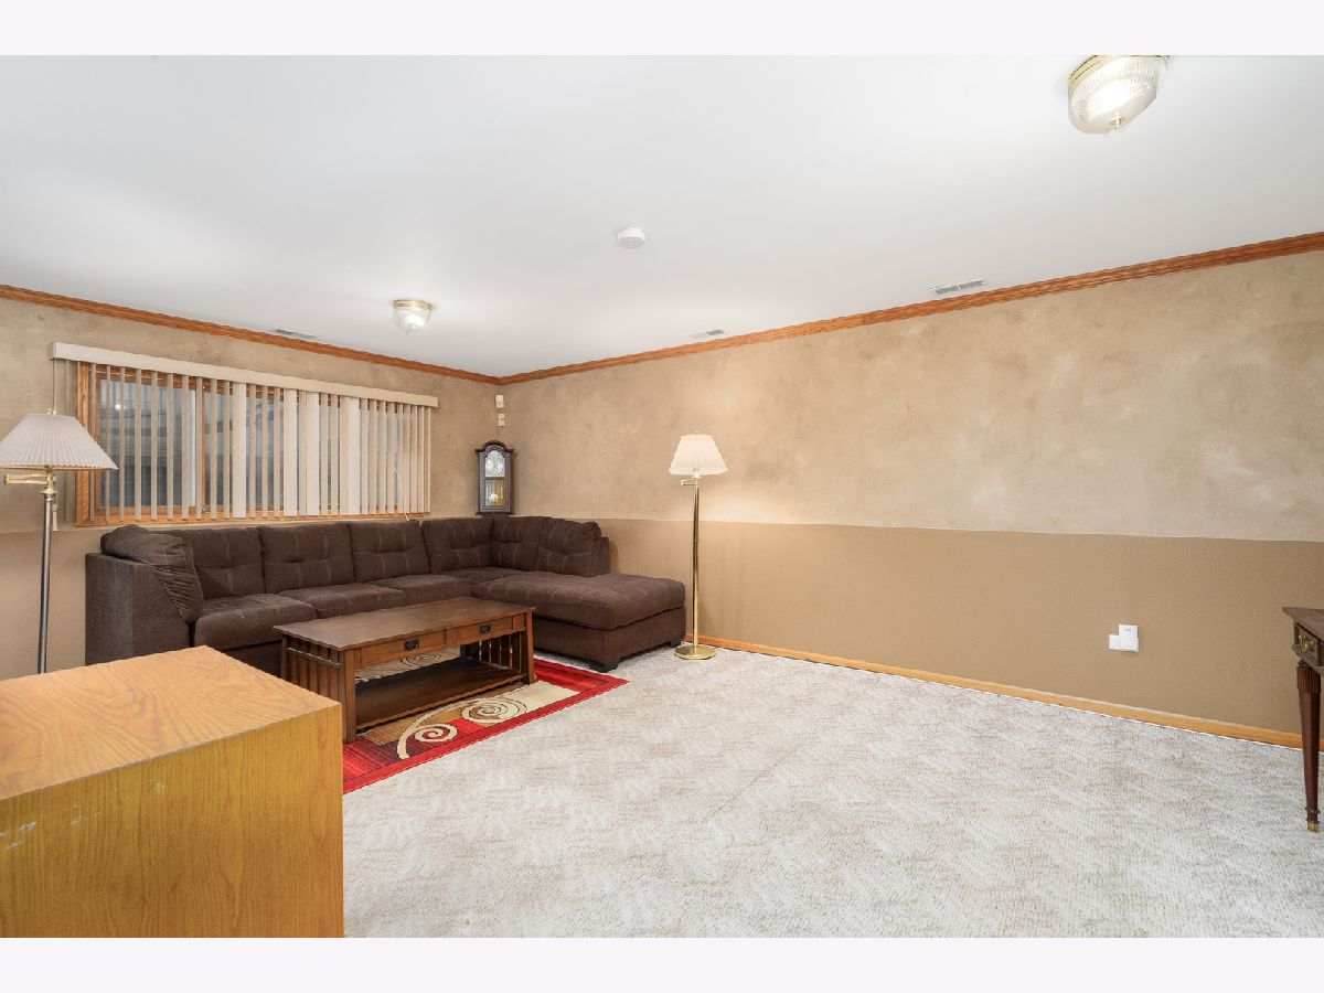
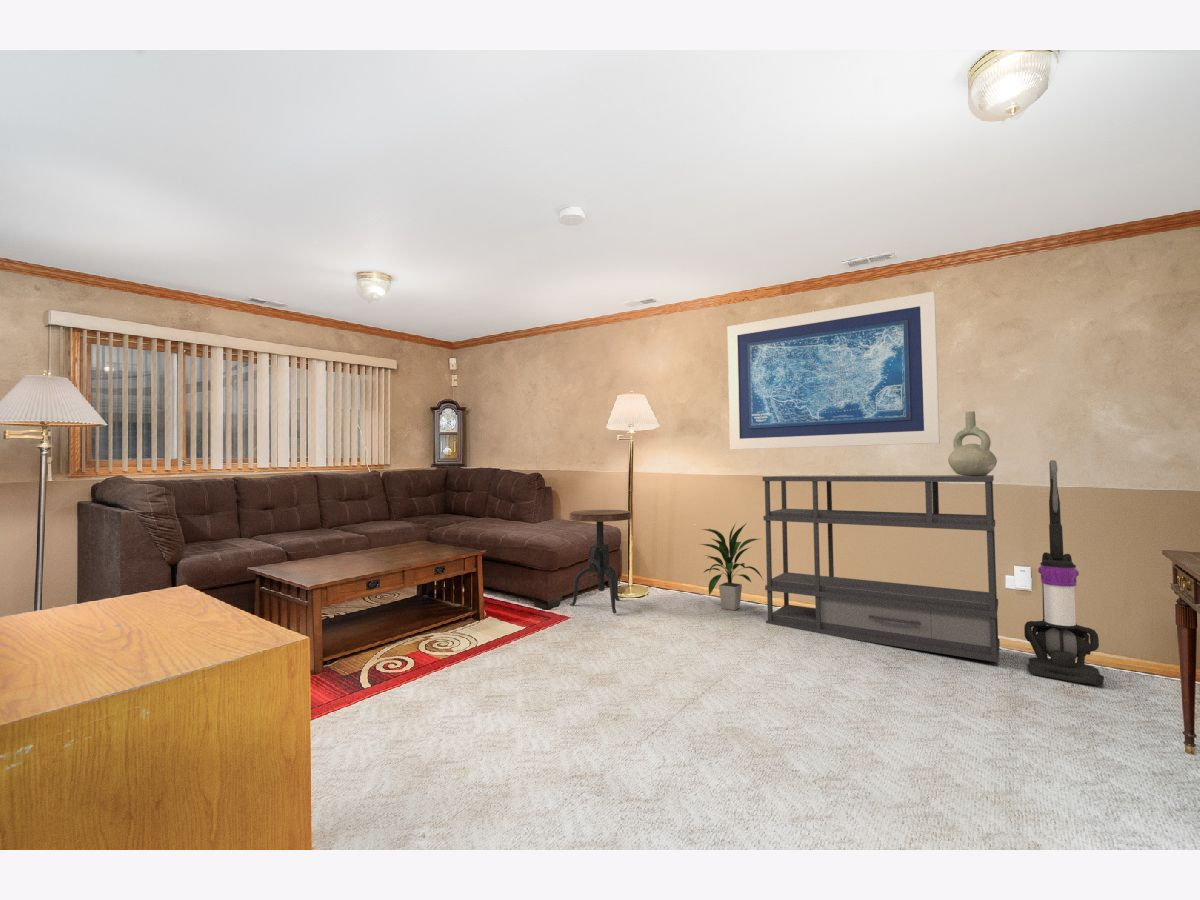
+ indoor plant [699,522,764,611]
+ wall art [727,291,941,451]
+ bookshelf [762,474,1001,663]
+ vacuum cleaner [1023,459,1105,687]
+ side table [569,509,632,614]
+ decorative vase [947,410,998,476]
